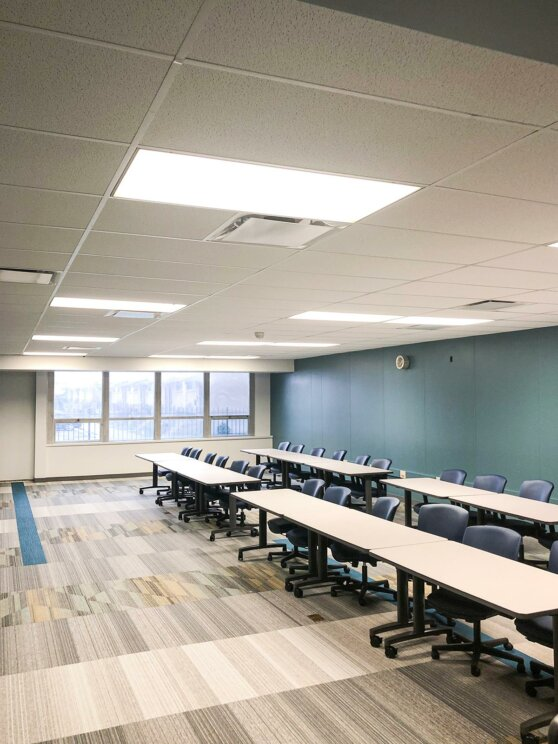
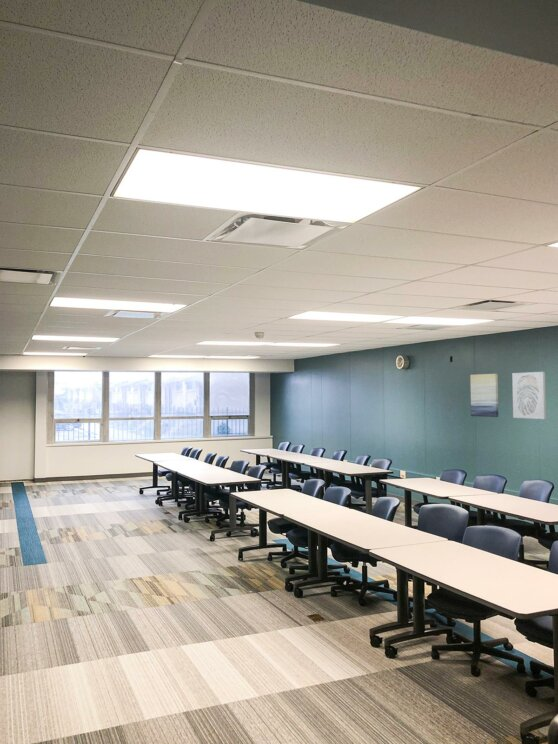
+ wall art [511,371,547,420]
+ wall art [469,373,499,418]
